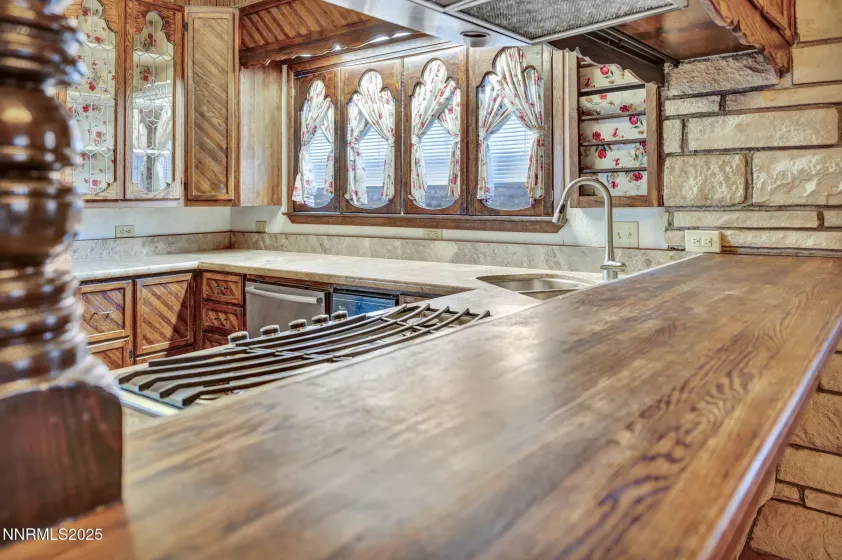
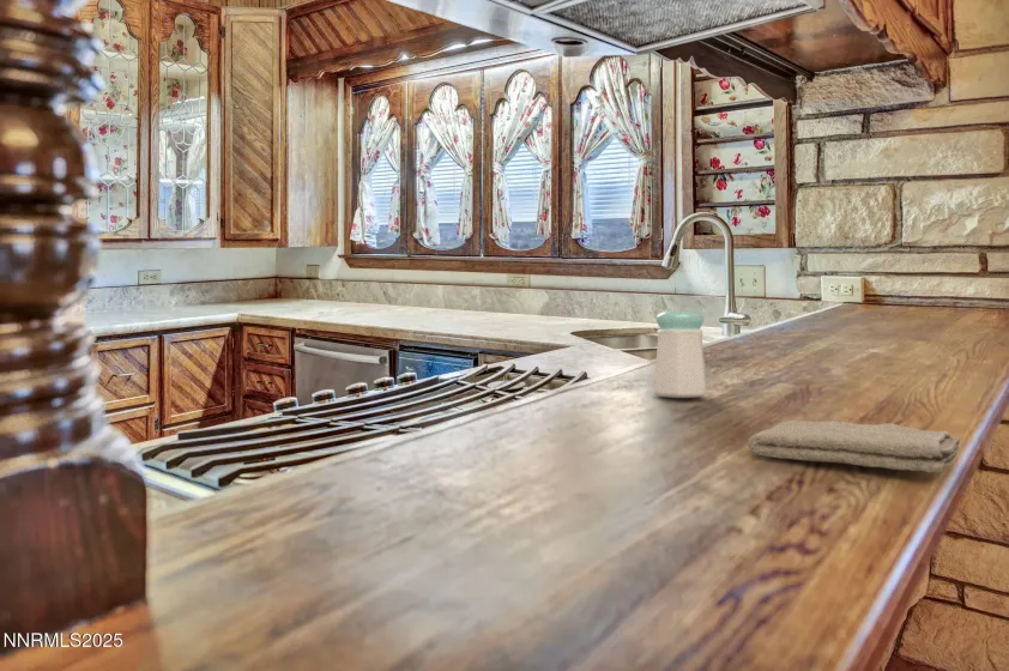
+ salt shaker [652,310,708,399]
+ washcloth [747,419,961,474]
